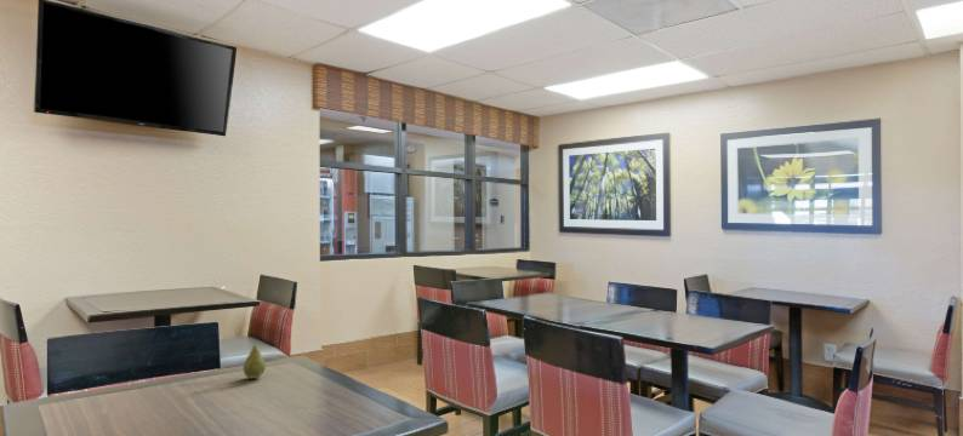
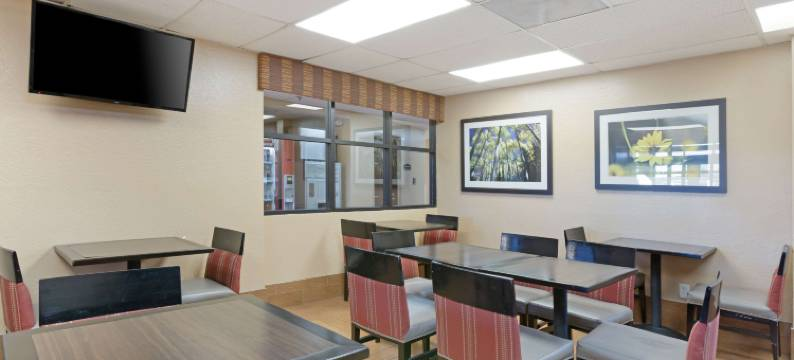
- fruit [243,338,267,379]
